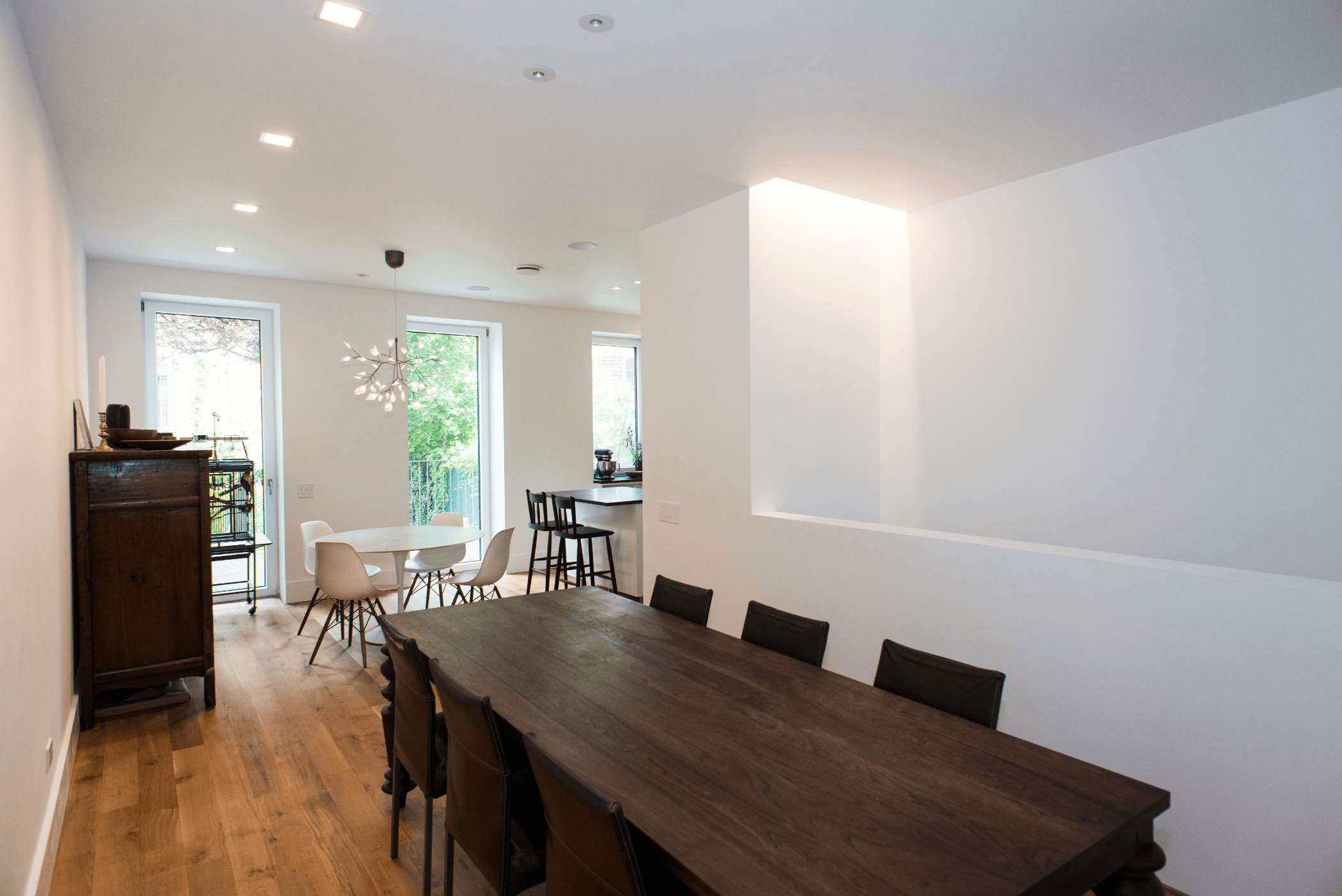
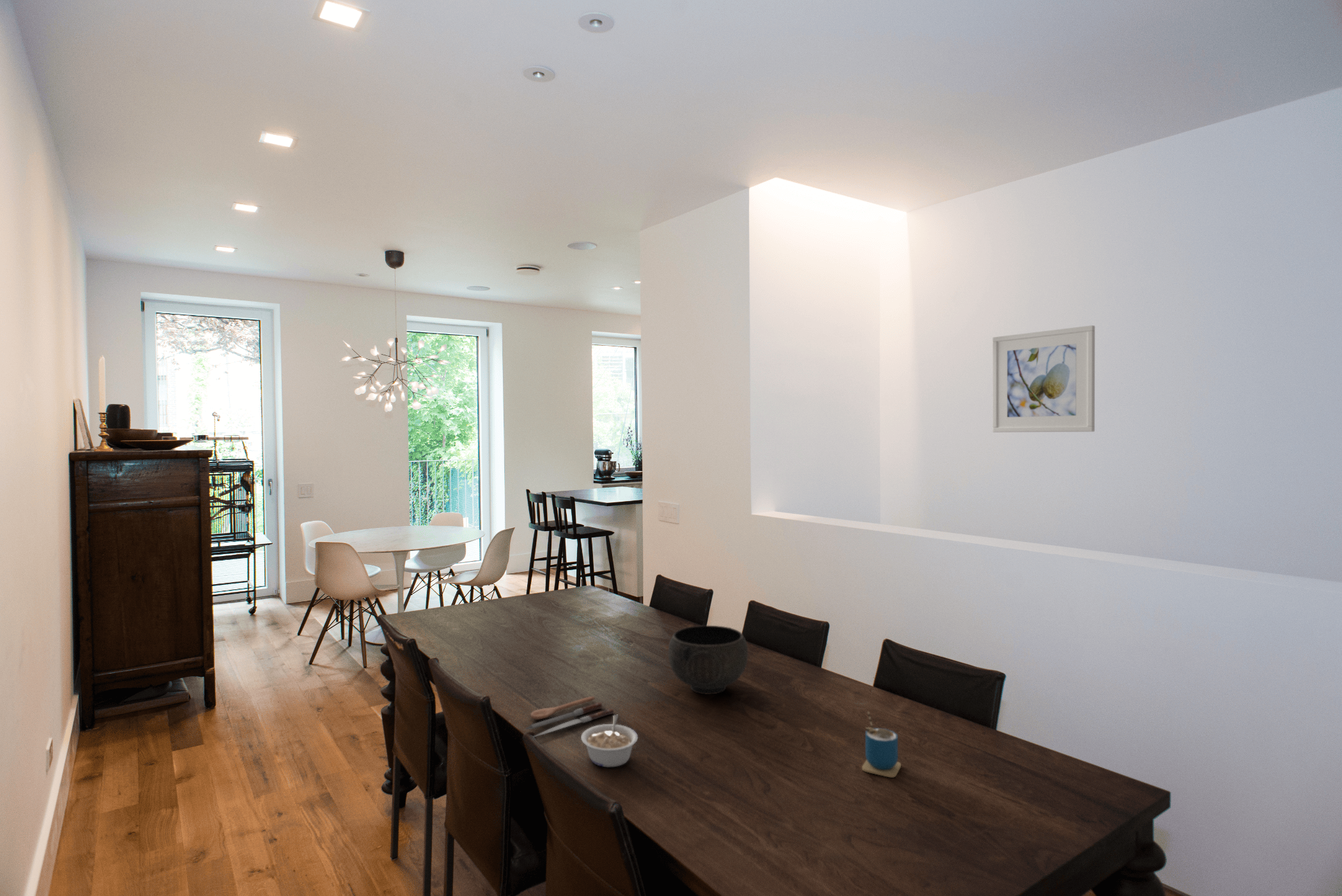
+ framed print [992,325,1095,433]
+ spoon [523,696,614,738]
+ legume [580,714,638,768]
+ bowl [668,625,749,695]
+ cup [861,711,902,778]
